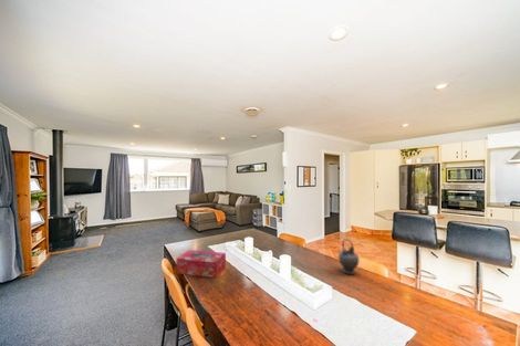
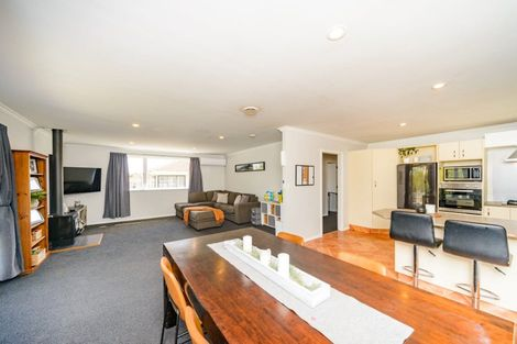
- teapot [336,238,360,275]
- tissue box [175,249,227,279]
